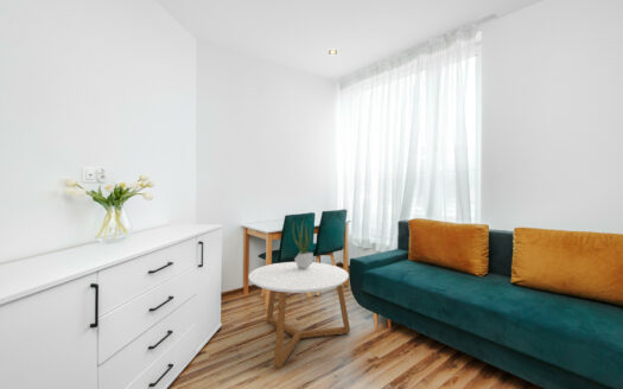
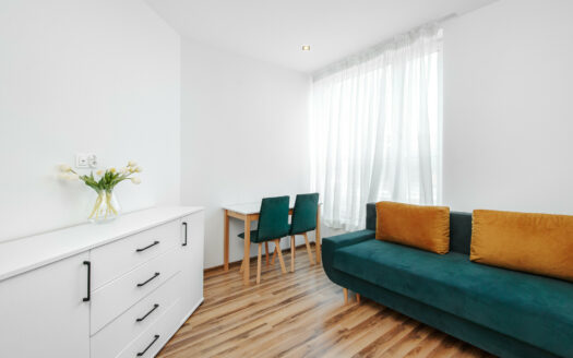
- potted plant [291,219,314,269]
- coffee table [248,261,351,369]
